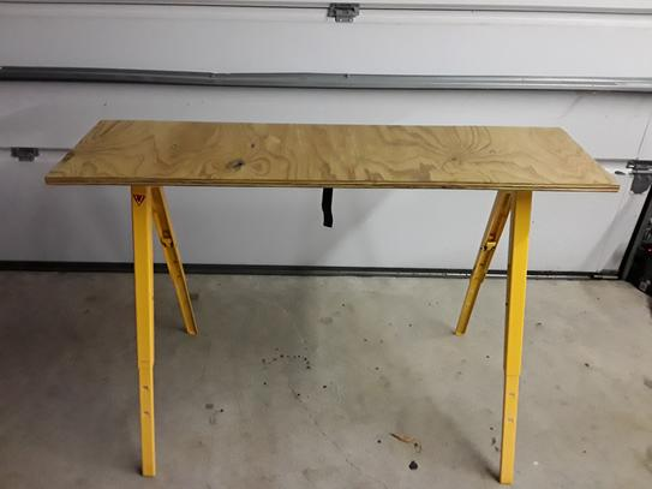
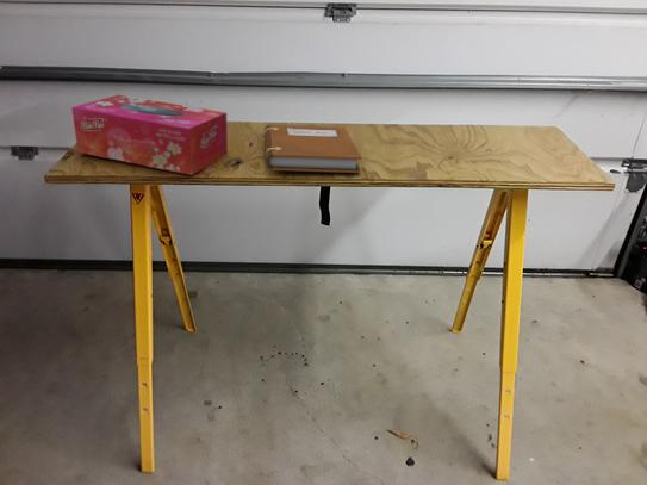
+ notebook [263,124,362,174]
+ tissue box [70,94,229,176]
